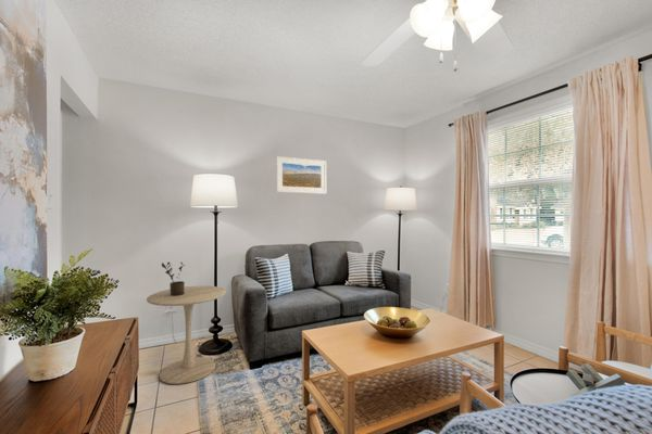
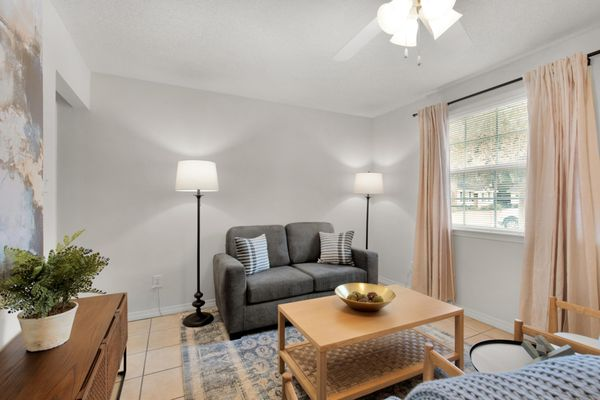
- side table [146,285,227,385]
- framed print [275,155,327,195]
- potted plant [161,261,186,296]
